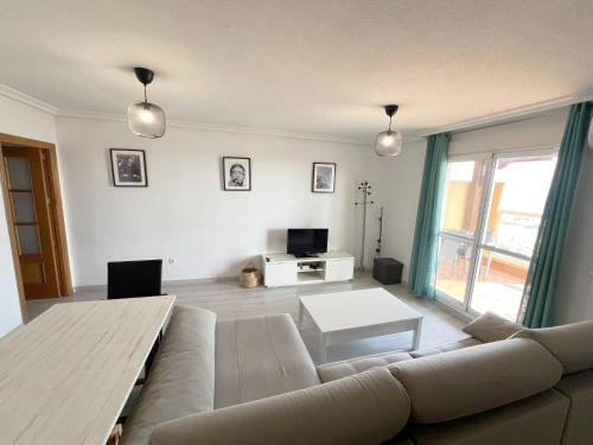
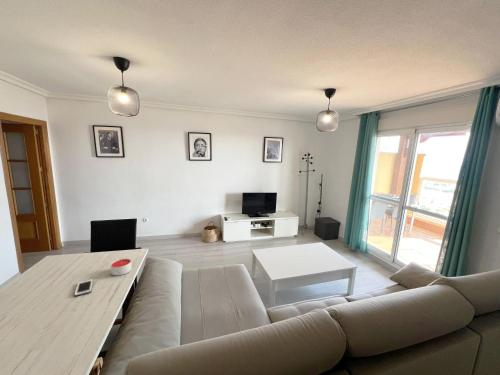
+ candle [110,258,132,276]
+ cell phone [73,278,94,297]
